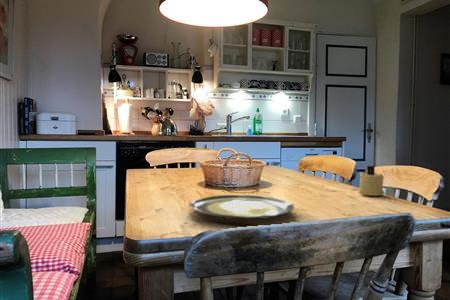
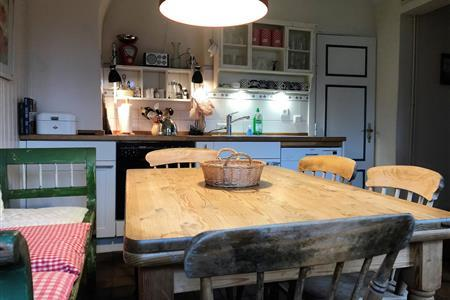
- plate [188,194,295,220]
- candle [358,165,386,197]
